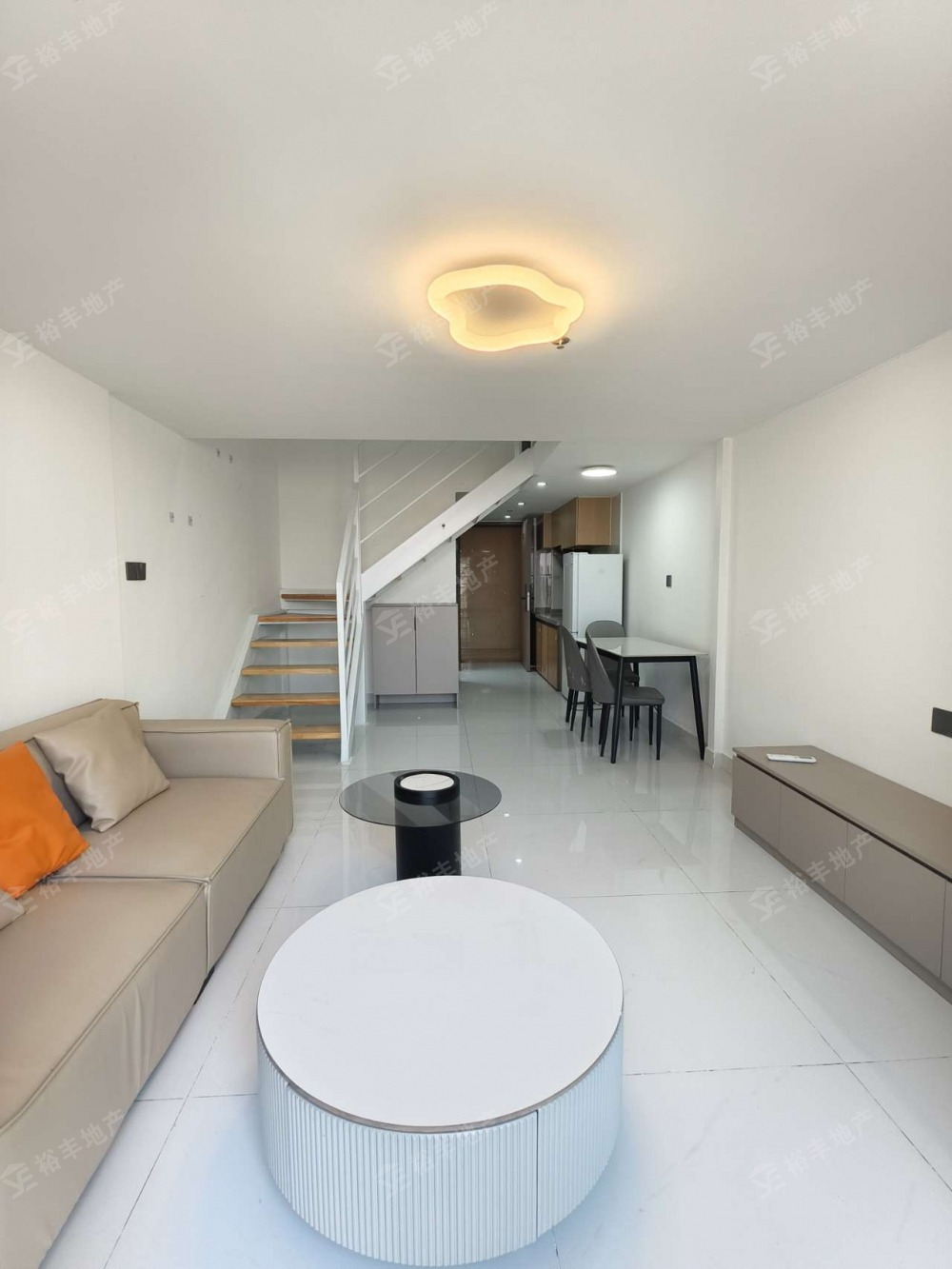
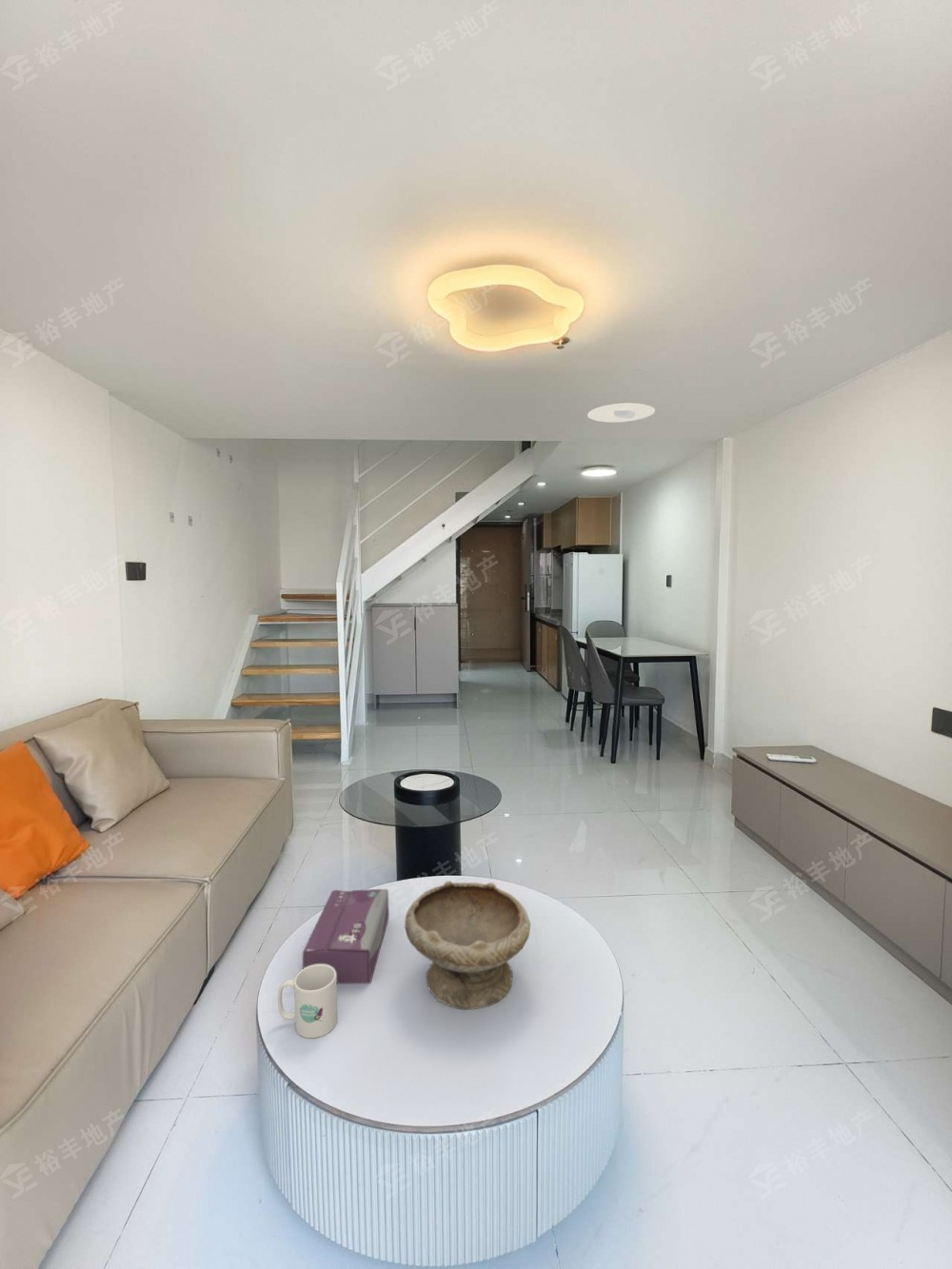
+ recessed light [586,403,656,424]
+ mug [277,964,338,1040]
+ tissue box [302,888,389,984]
+ bowl [404,880,531,1010]
